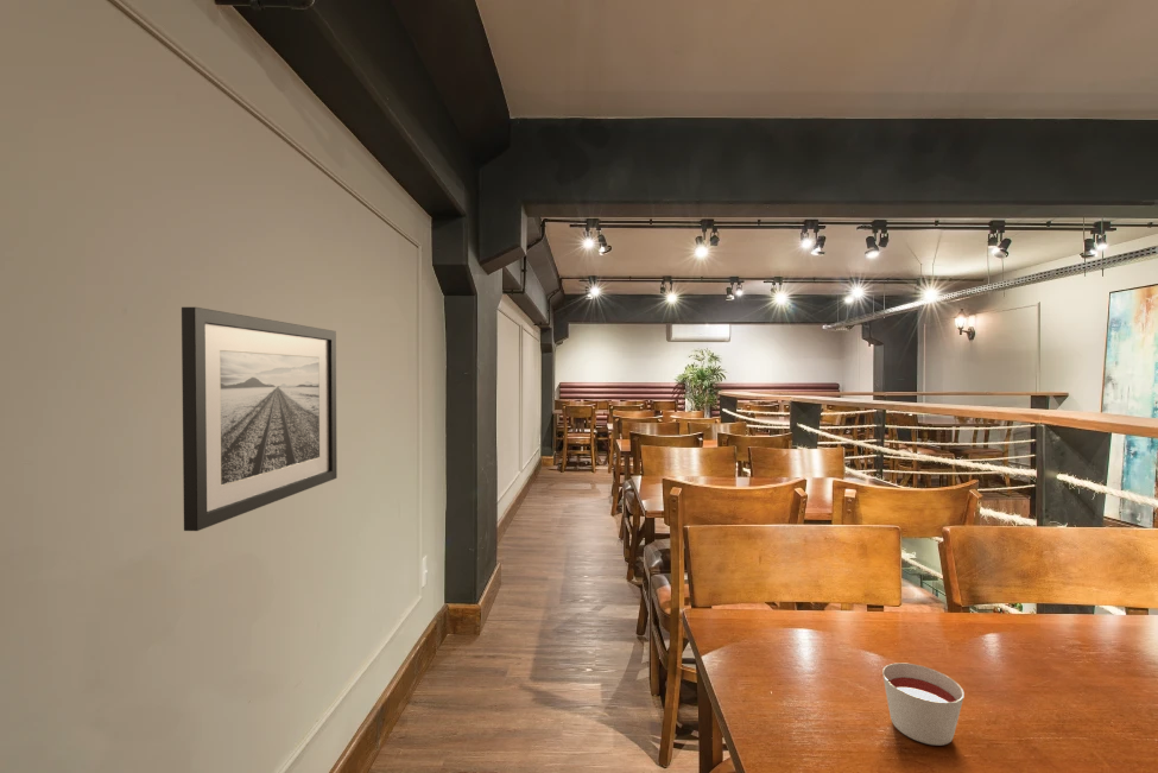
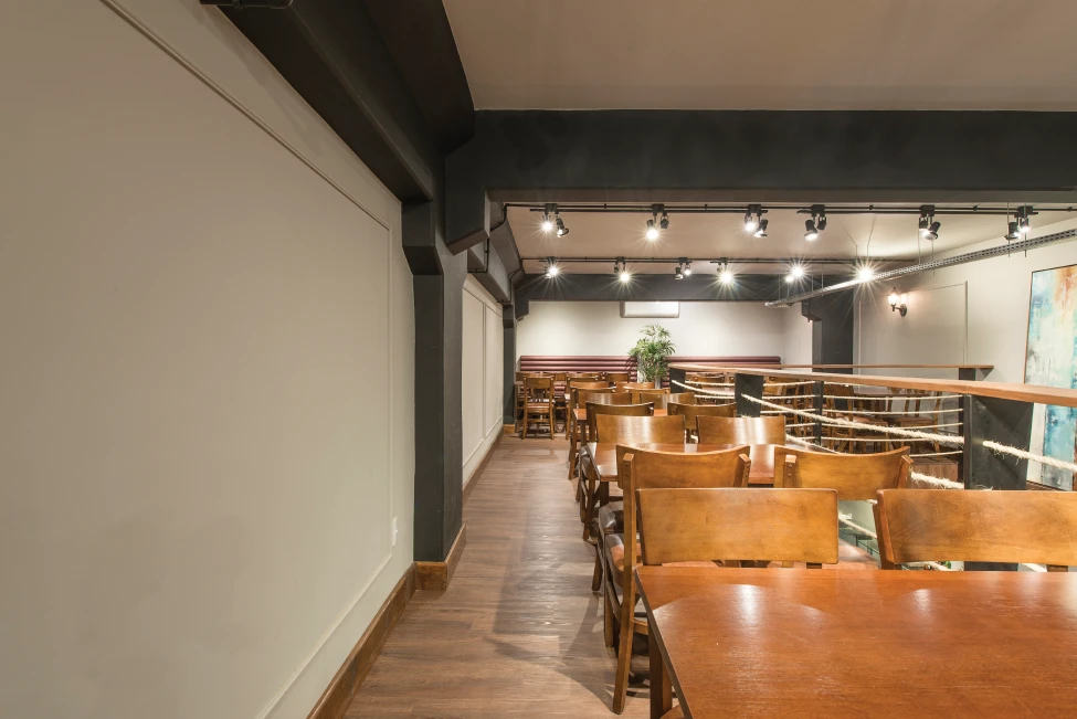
- candle [881,661,966,747]
- wall art [181,306,338,532]
